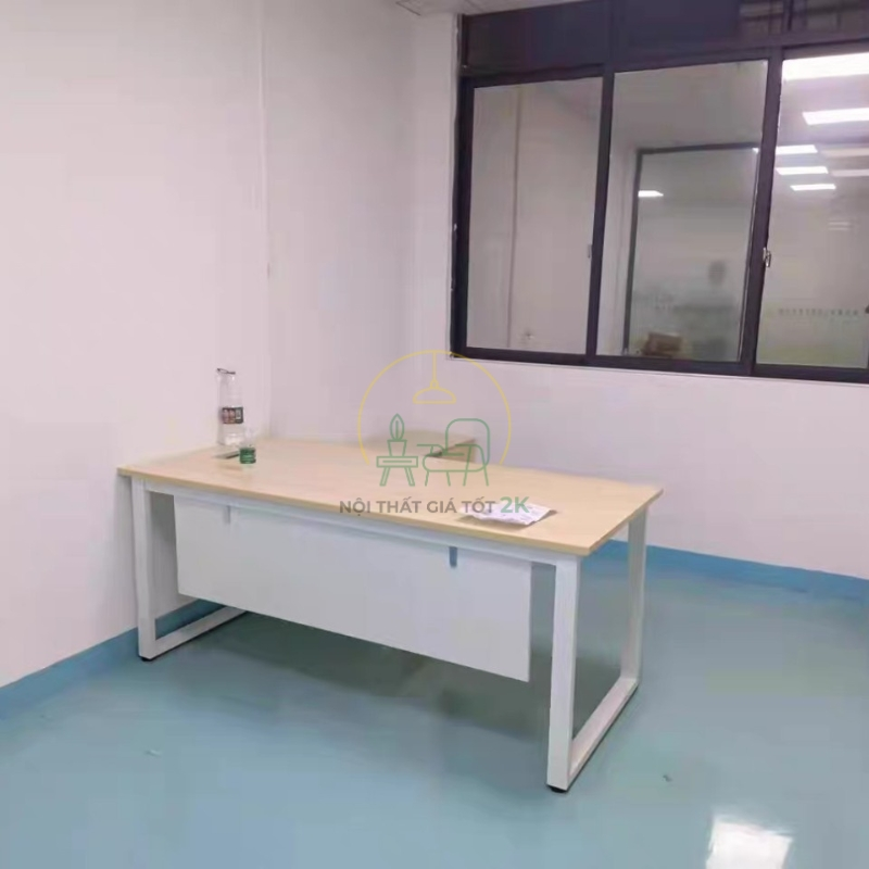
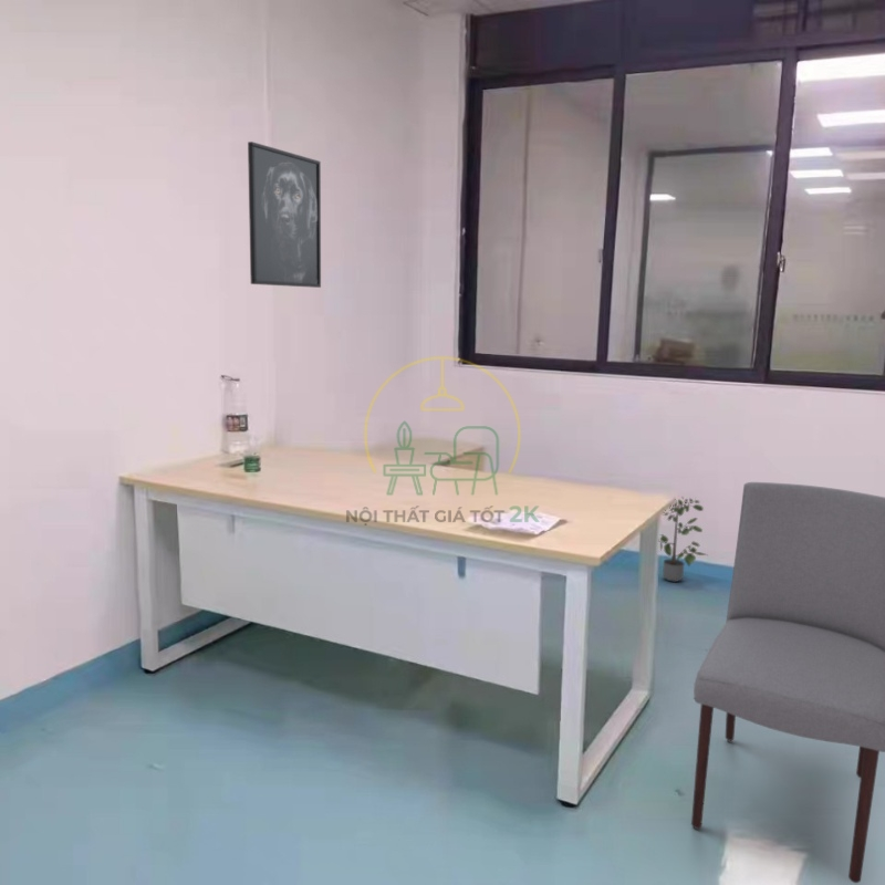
+ chair [690,481,885,884]
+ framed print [247,140,322,289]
+ potted plant [659,496,708,583]
